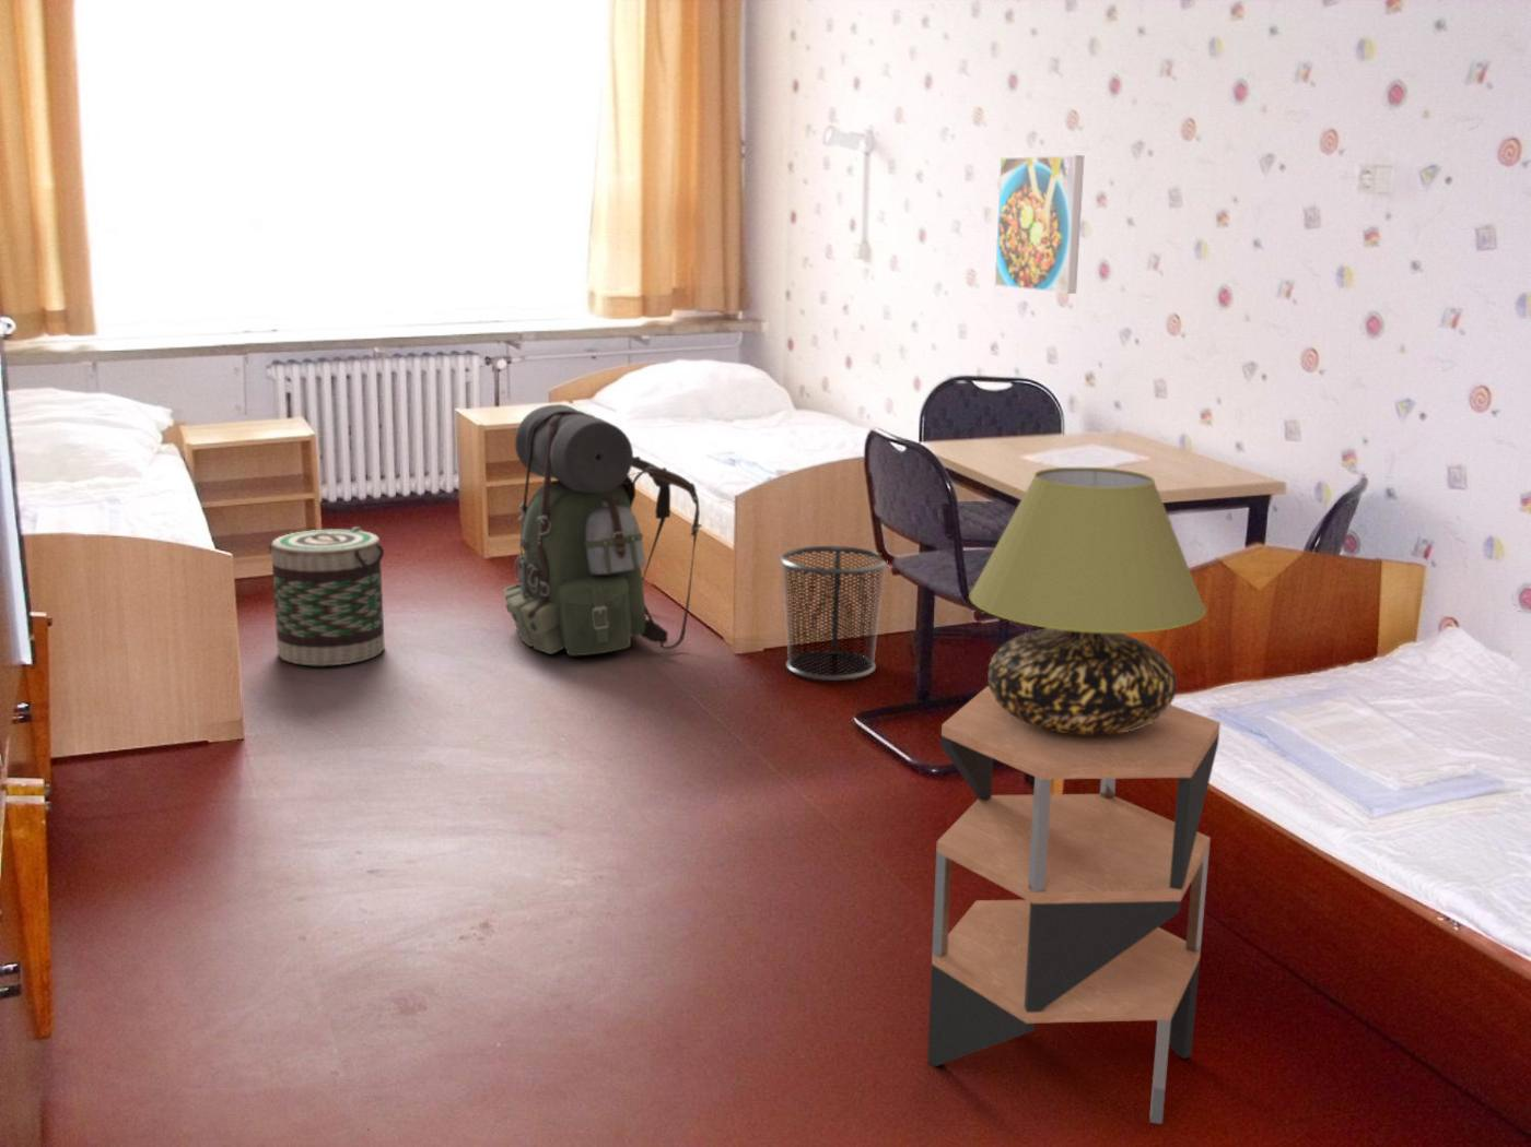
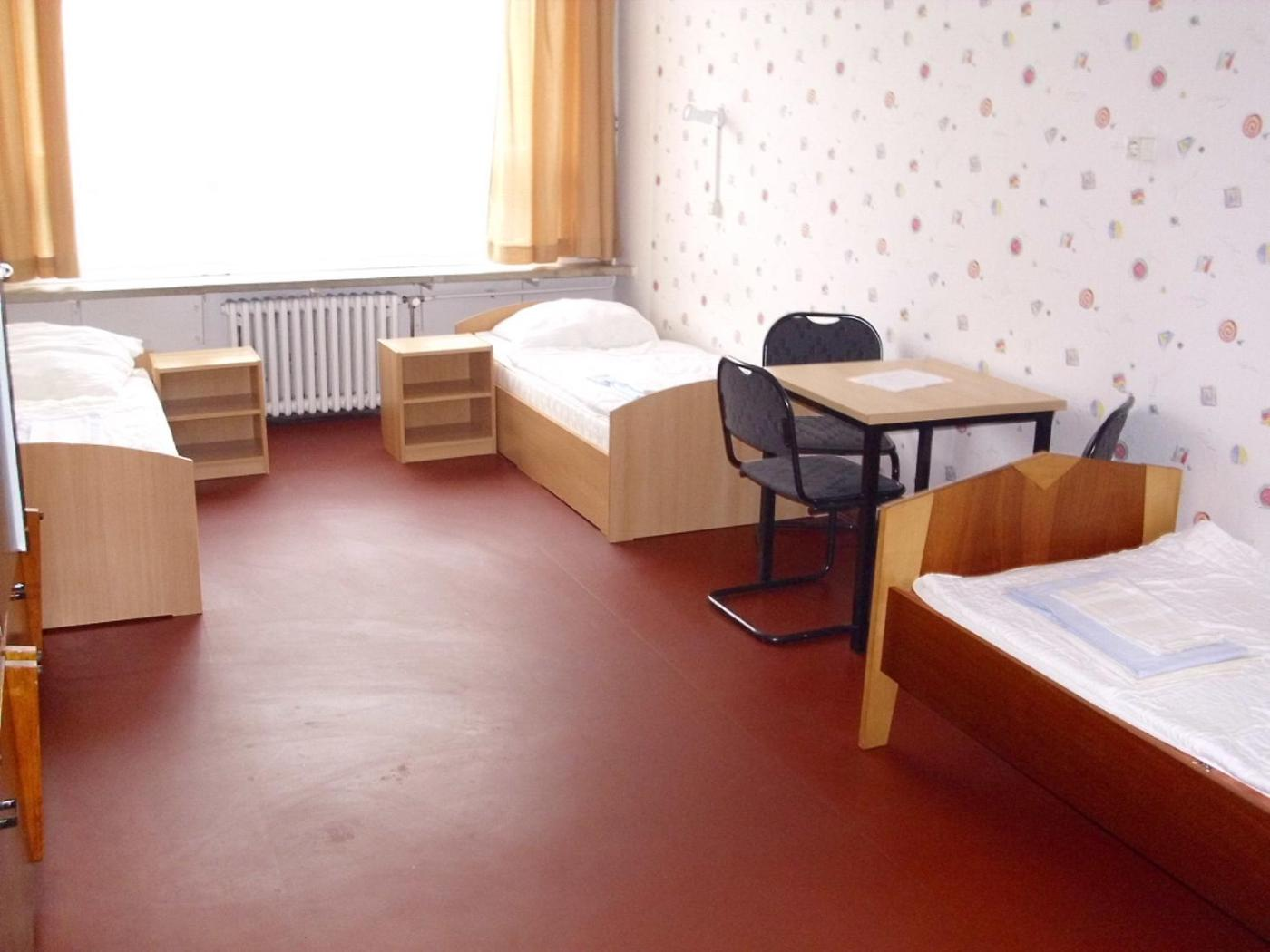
- side table [926,684,1221,1125]
- basket [268,525,386,667]
- waste bin [779,545,888,682]
- table lamp [968,466,1207,735]
- backpack [501,404,703,657]
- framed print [993,154,1085,295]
